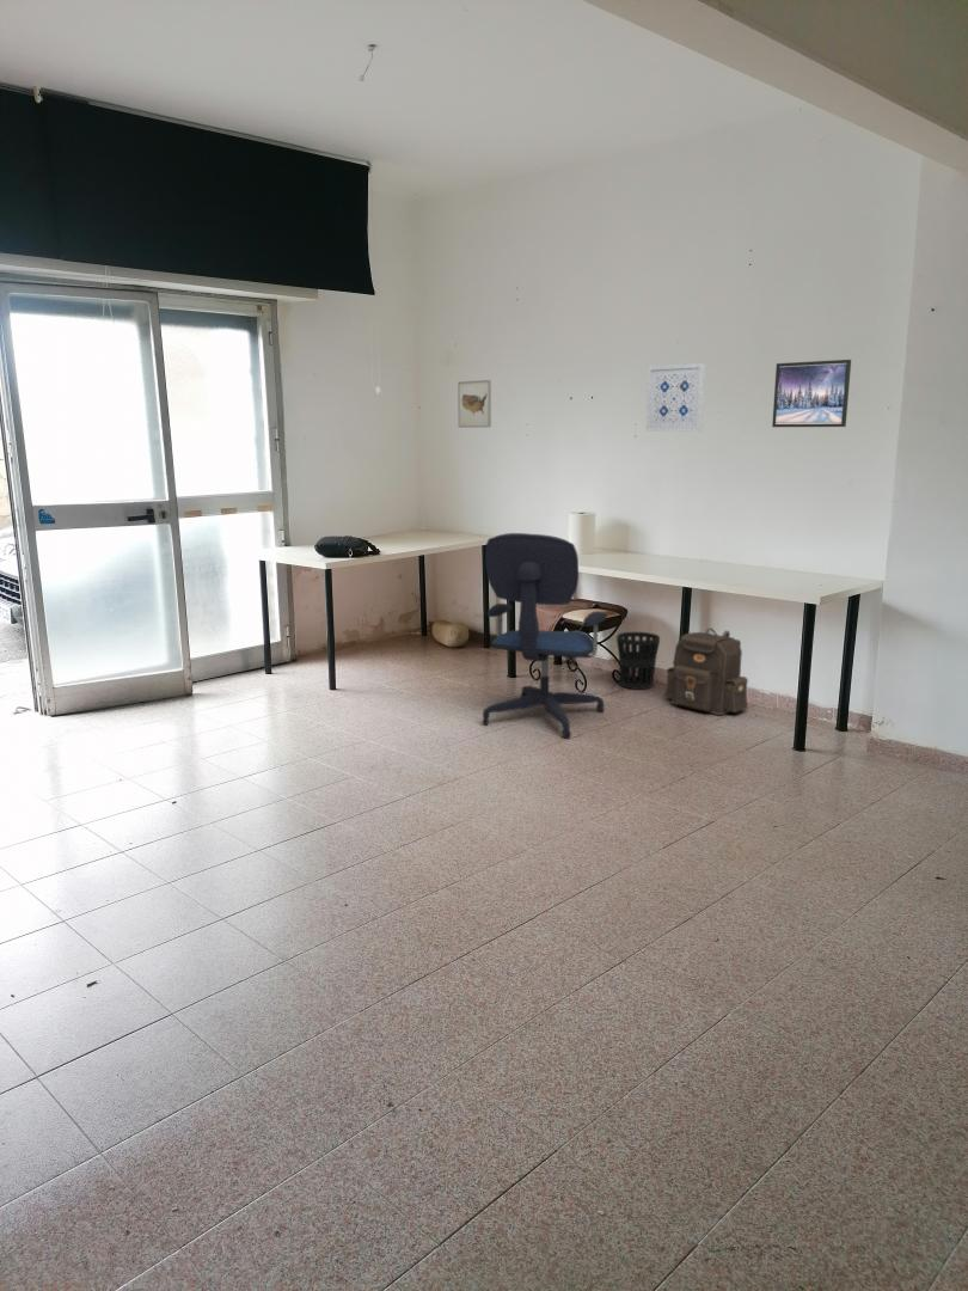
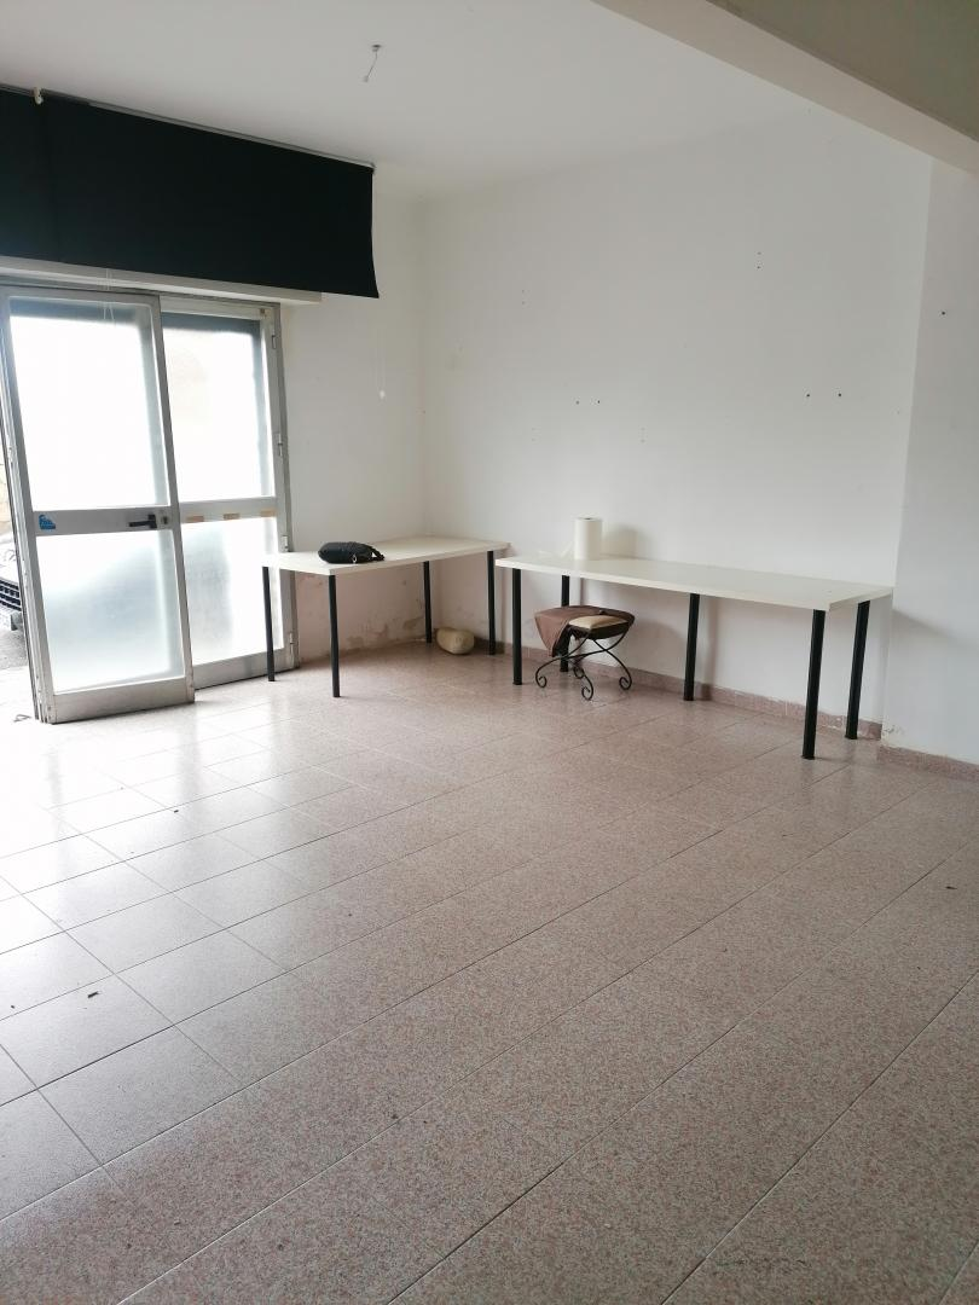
- wall art [644,362,706,433]
- office chair [482,532,608,739]
- wall art [457,379,492,429]
- wastebasket [615,631,661,691]
- backpack [663,626,749,716]
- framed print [771,359,852,428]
